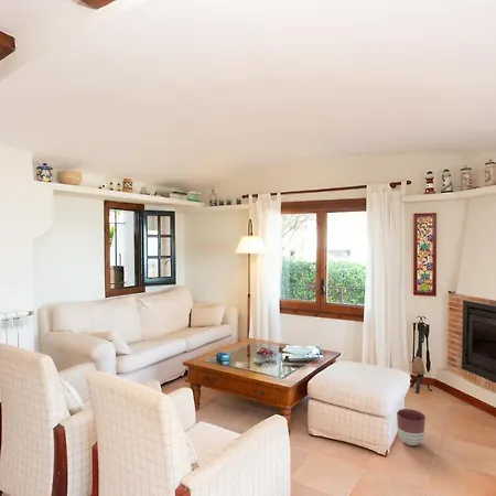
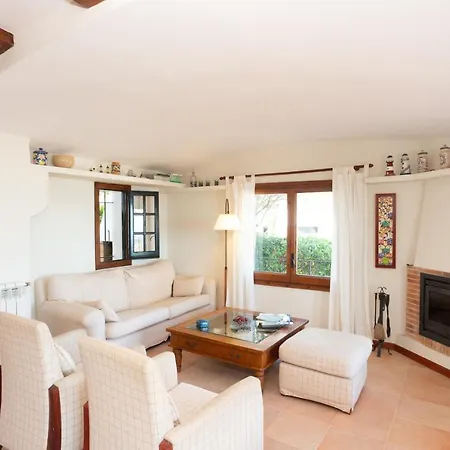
- planter [396,408,427,446]
